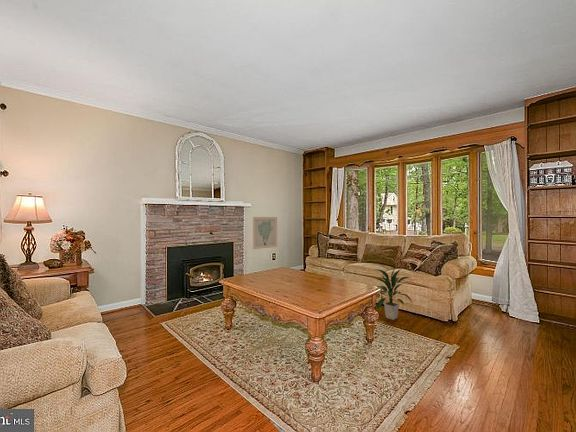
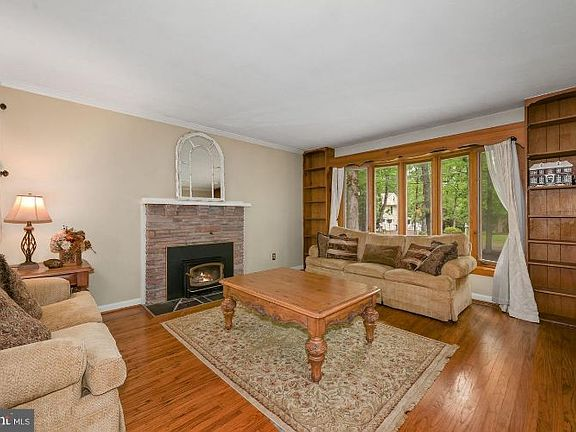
- indoor plant [373,266,413,321]
- wall art [252,216,278,250]
